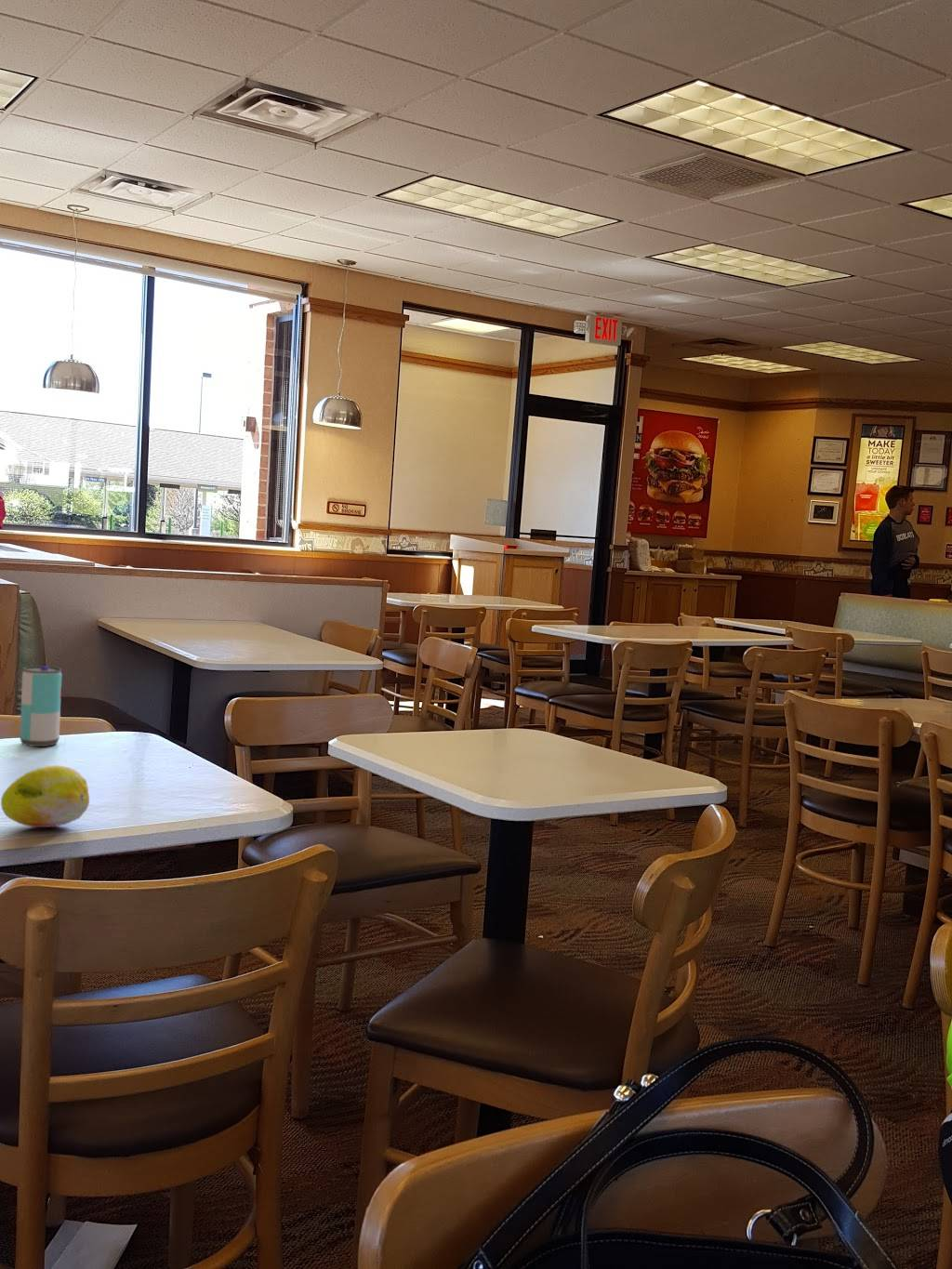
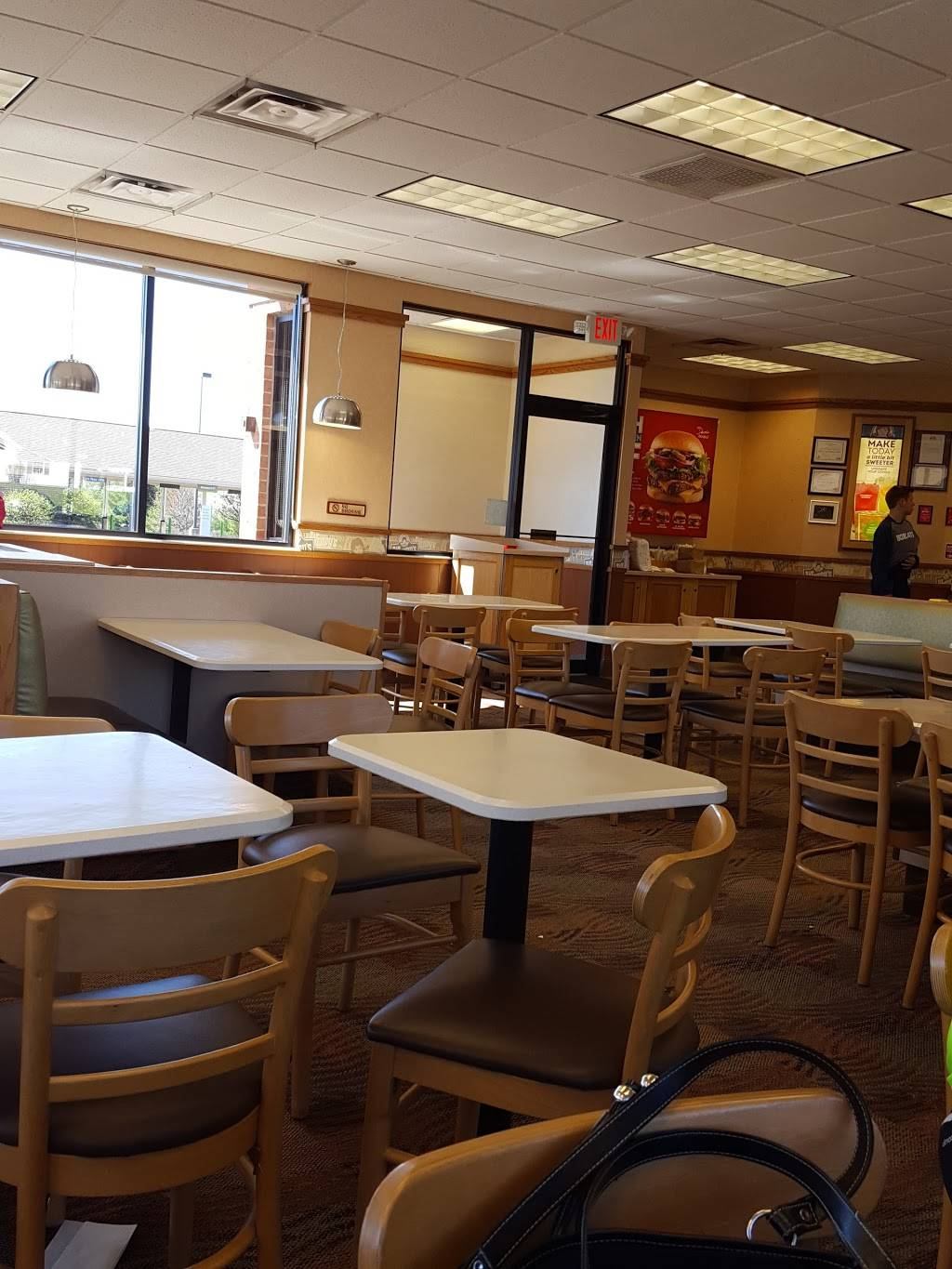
- fruit [0,764,90,828]
- beverage can [19,666,62,747]
